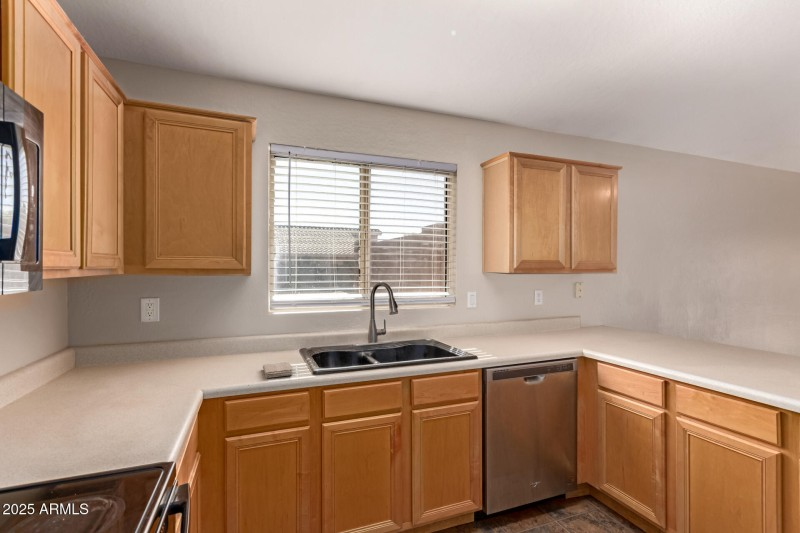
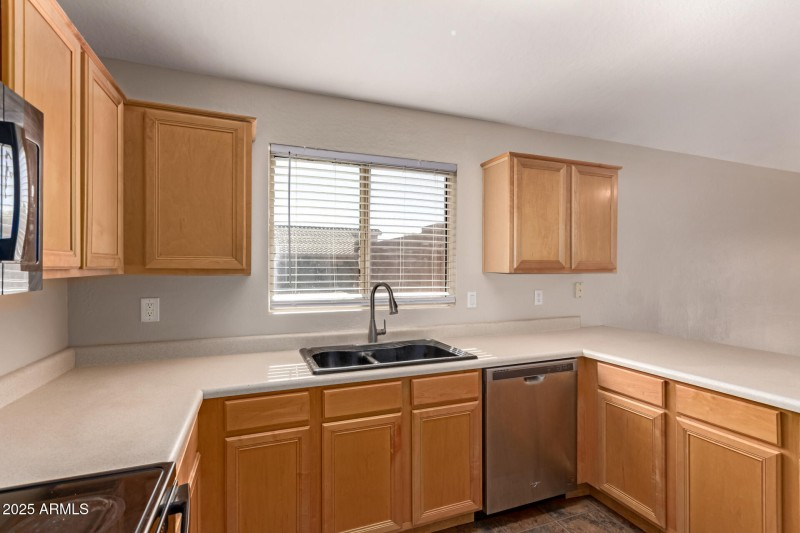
- washcloth [262,361,294,379]
